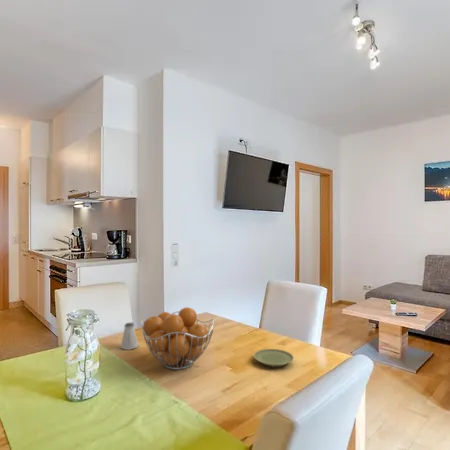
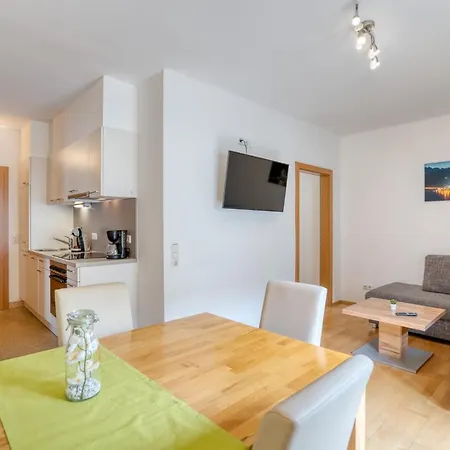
- fruit basket [140,306,216,371]
- saltshaker [120,322,139,351]
- plate [253,348,295,368]
